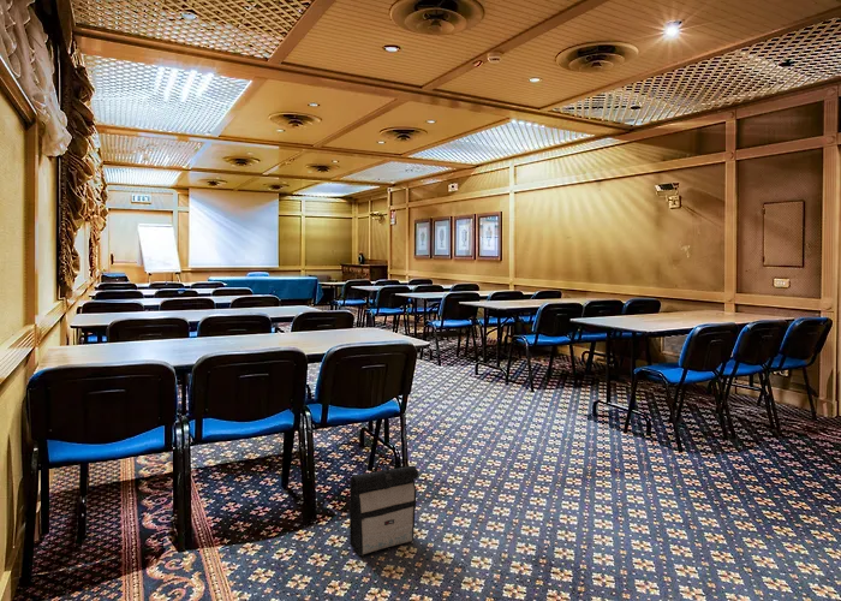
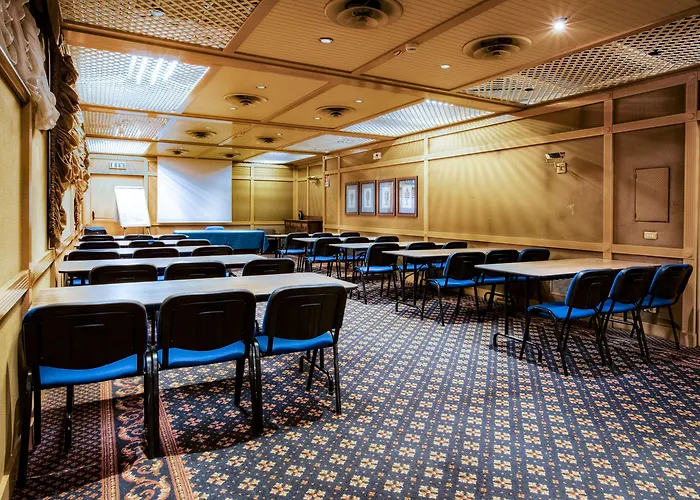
- backpack [348,458,419,557]
